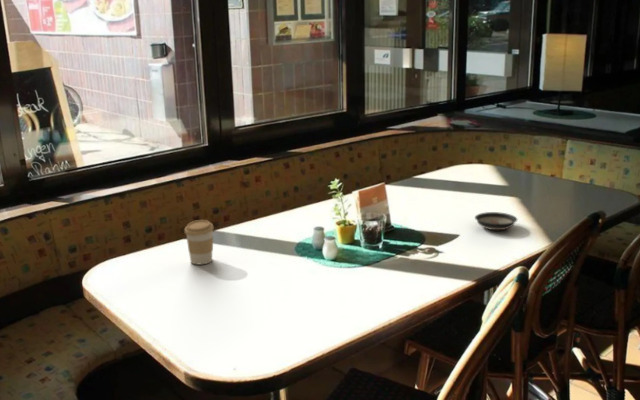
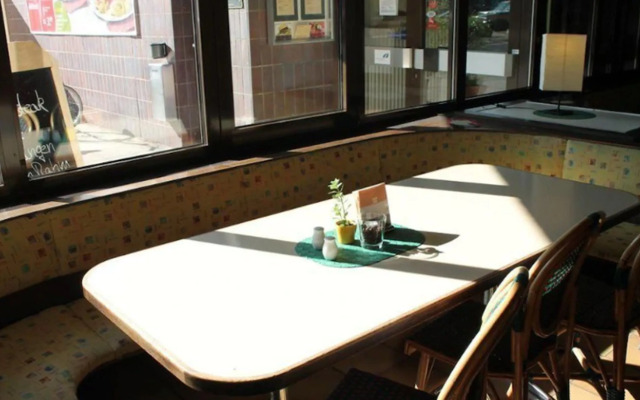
- saucer [474,211,518,231]
- coffee cup [184,219,215,266]
